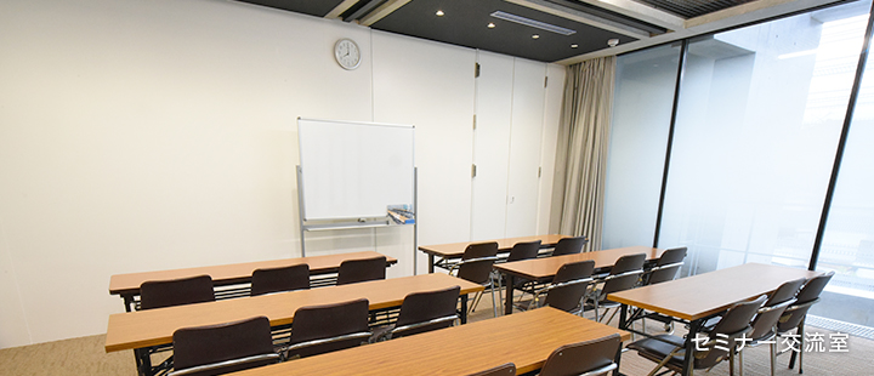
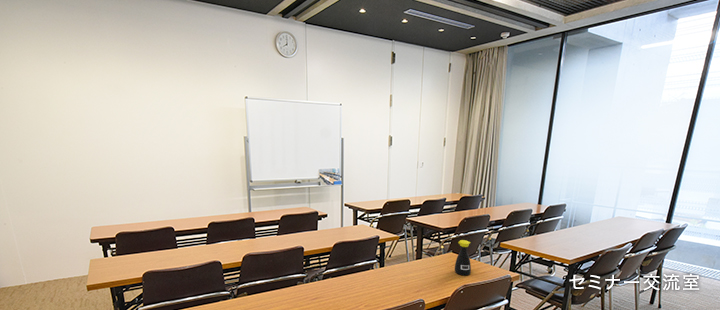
+ bottle [454,239,472,277]
